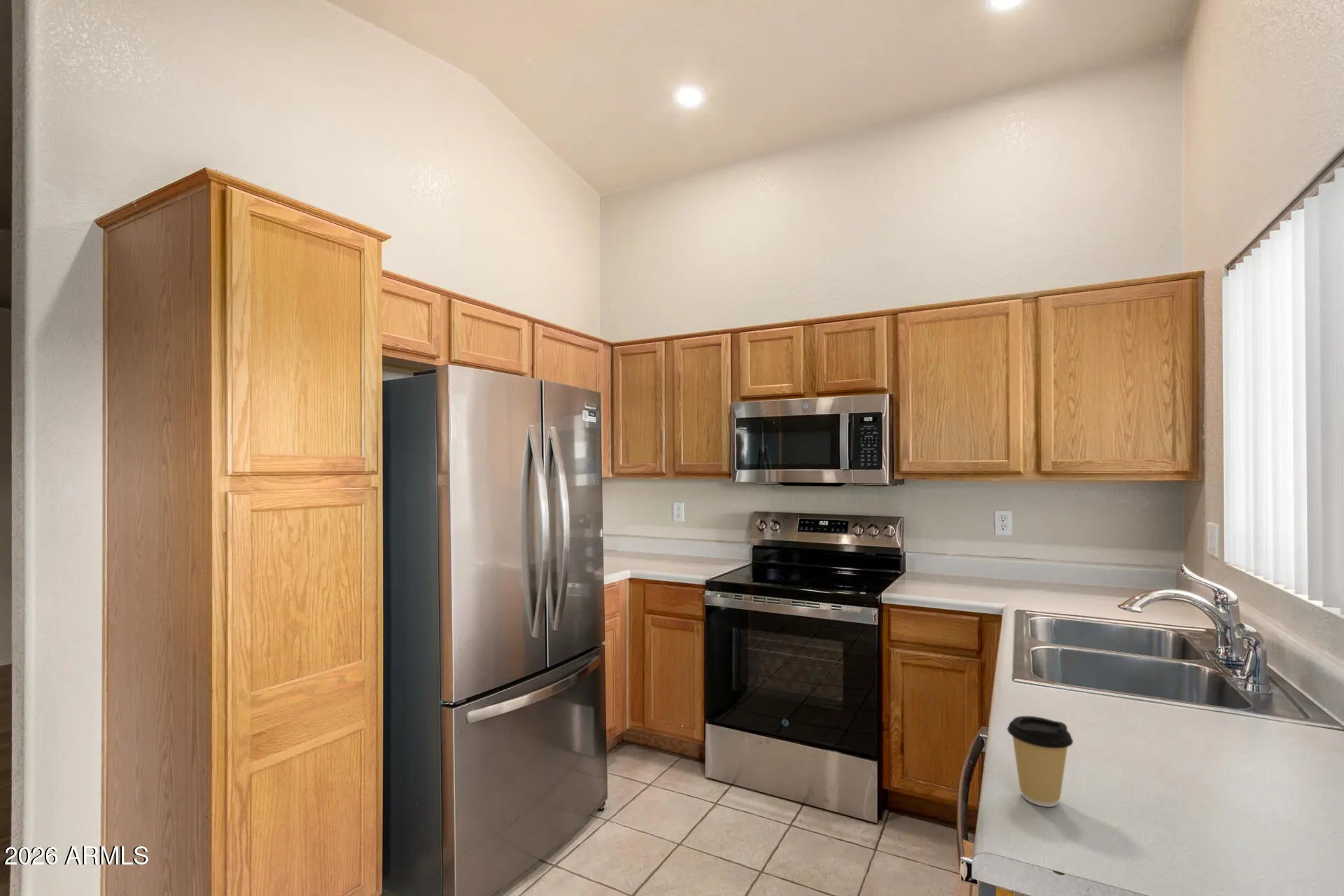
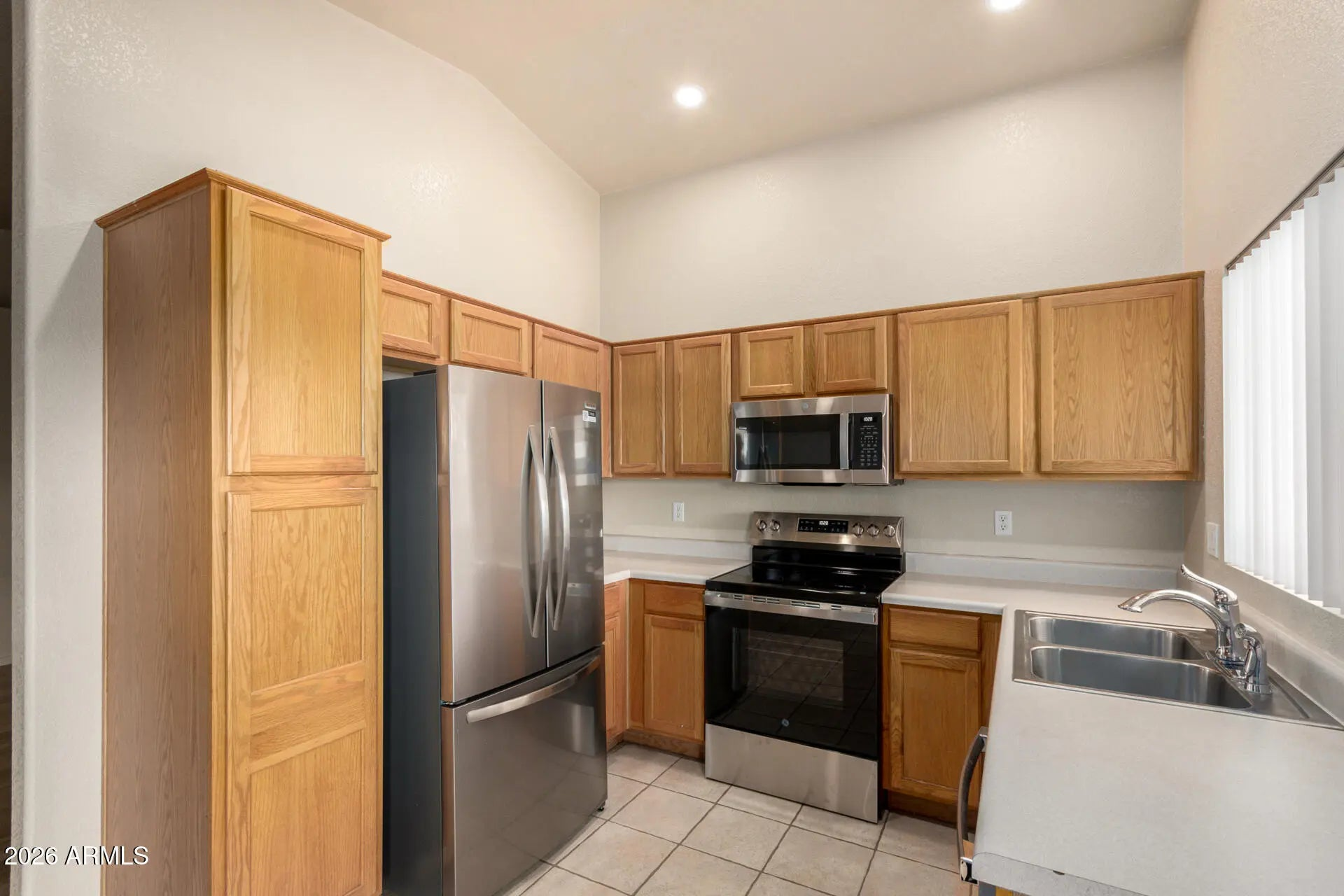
- coffee cup [1007,715,1074,808]
